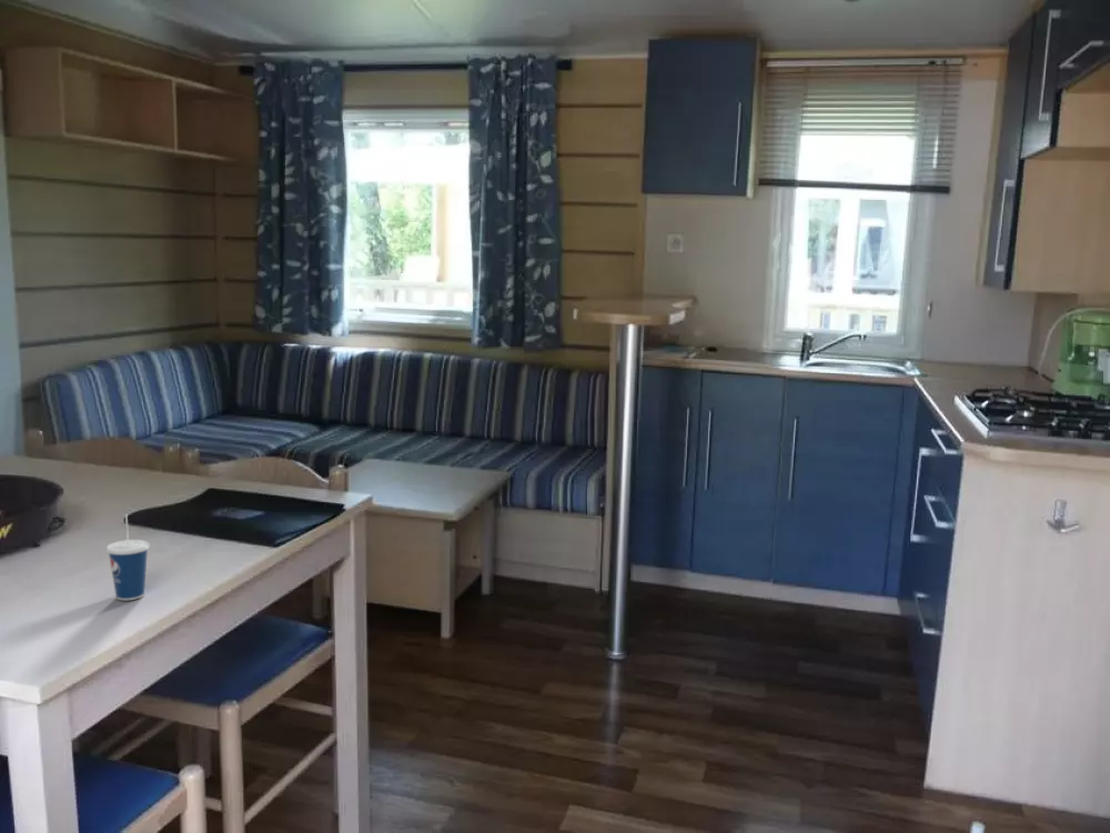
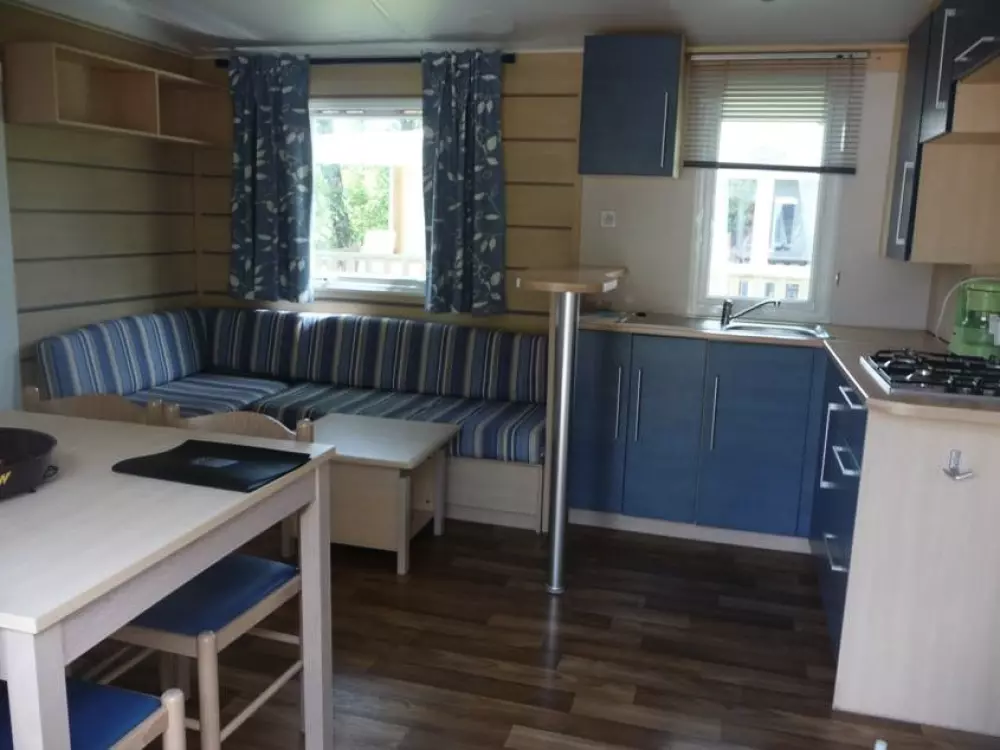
- cup [105,513,151,601]
